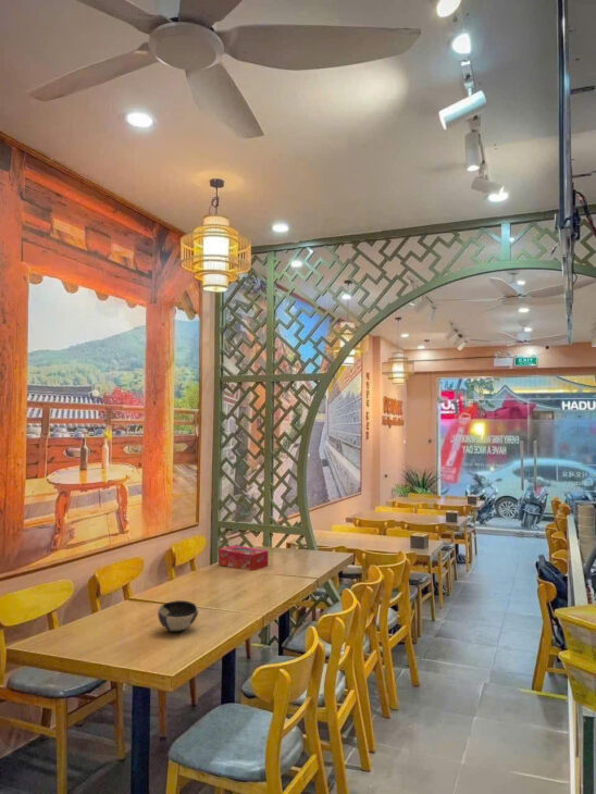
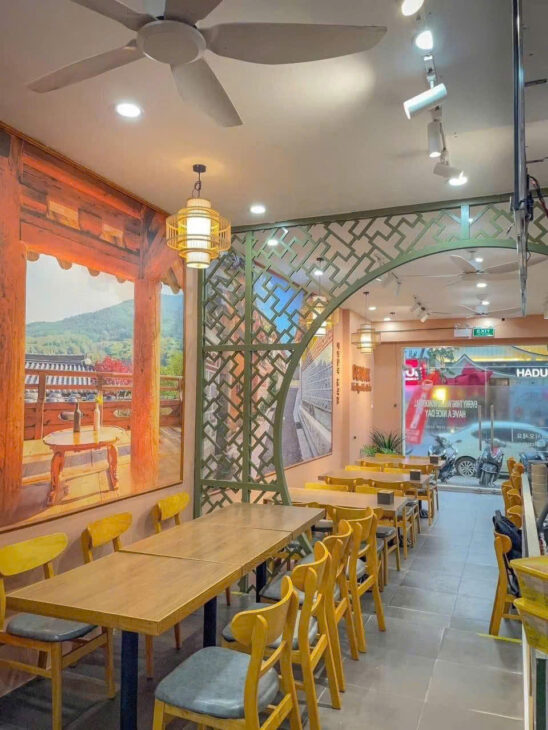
- tissue box [218,544,269,572]
- bowl [157,599,199,633]
